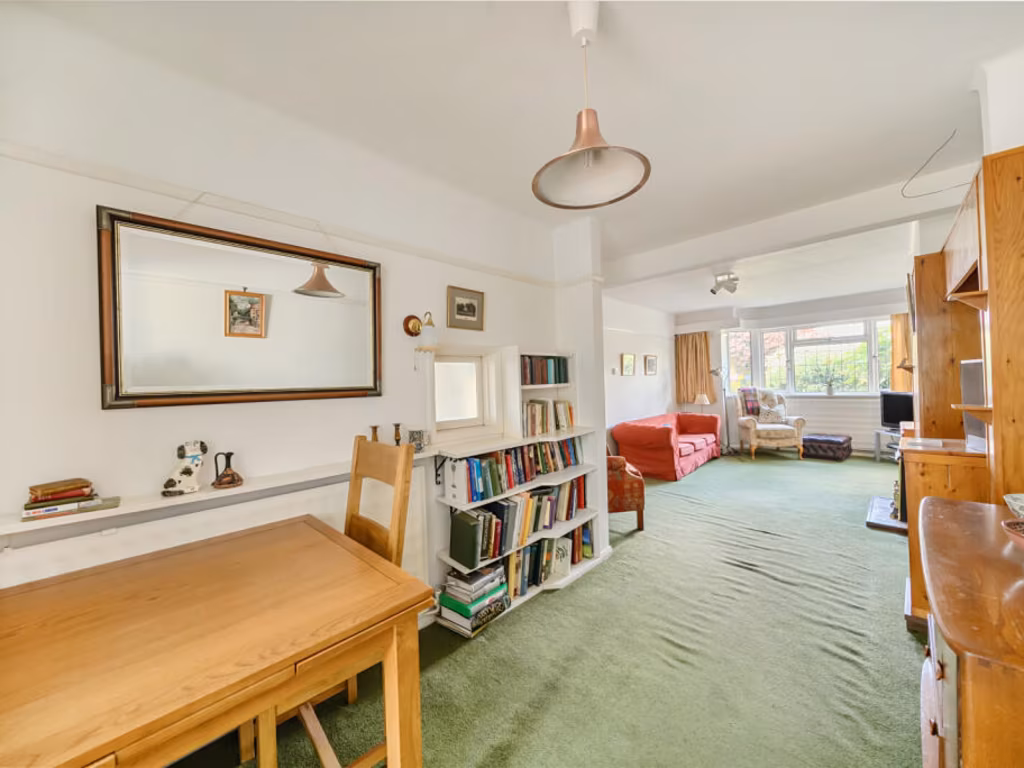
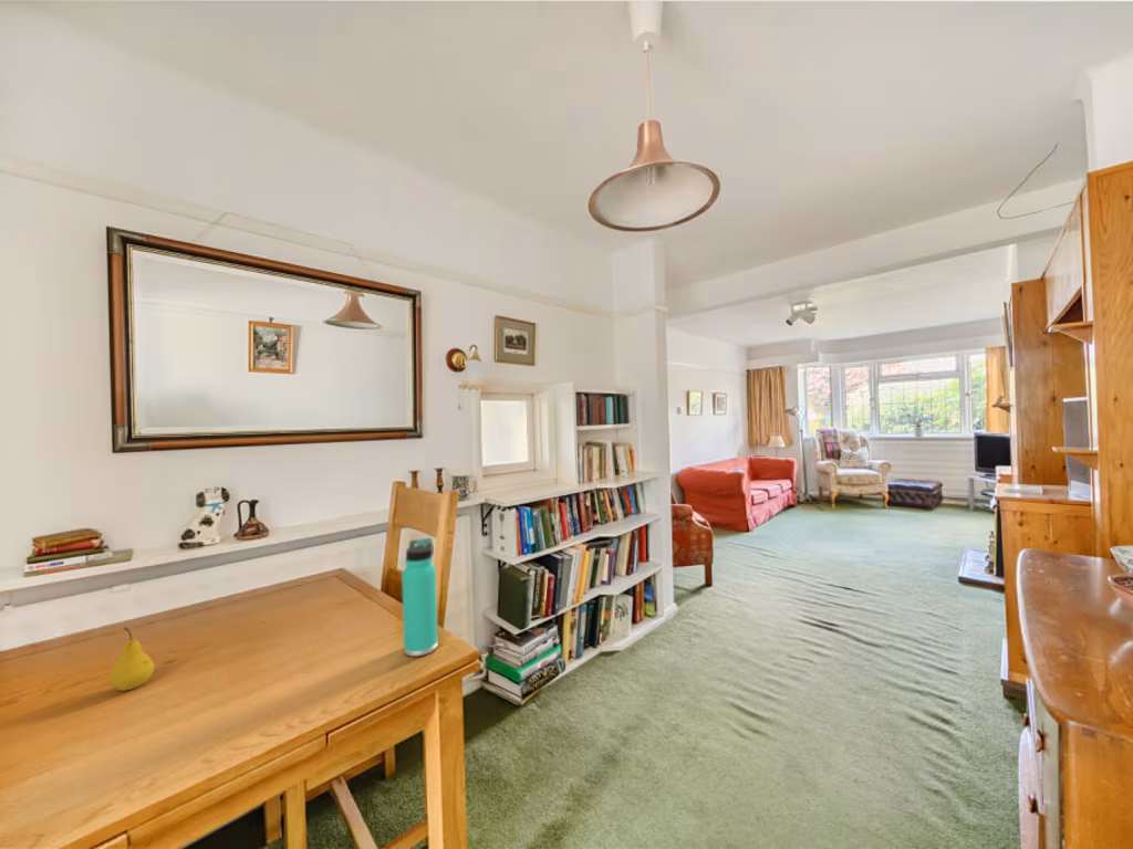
+ thermos bottle [401,537,439,658]
+ fruit [107,626,155,692]
